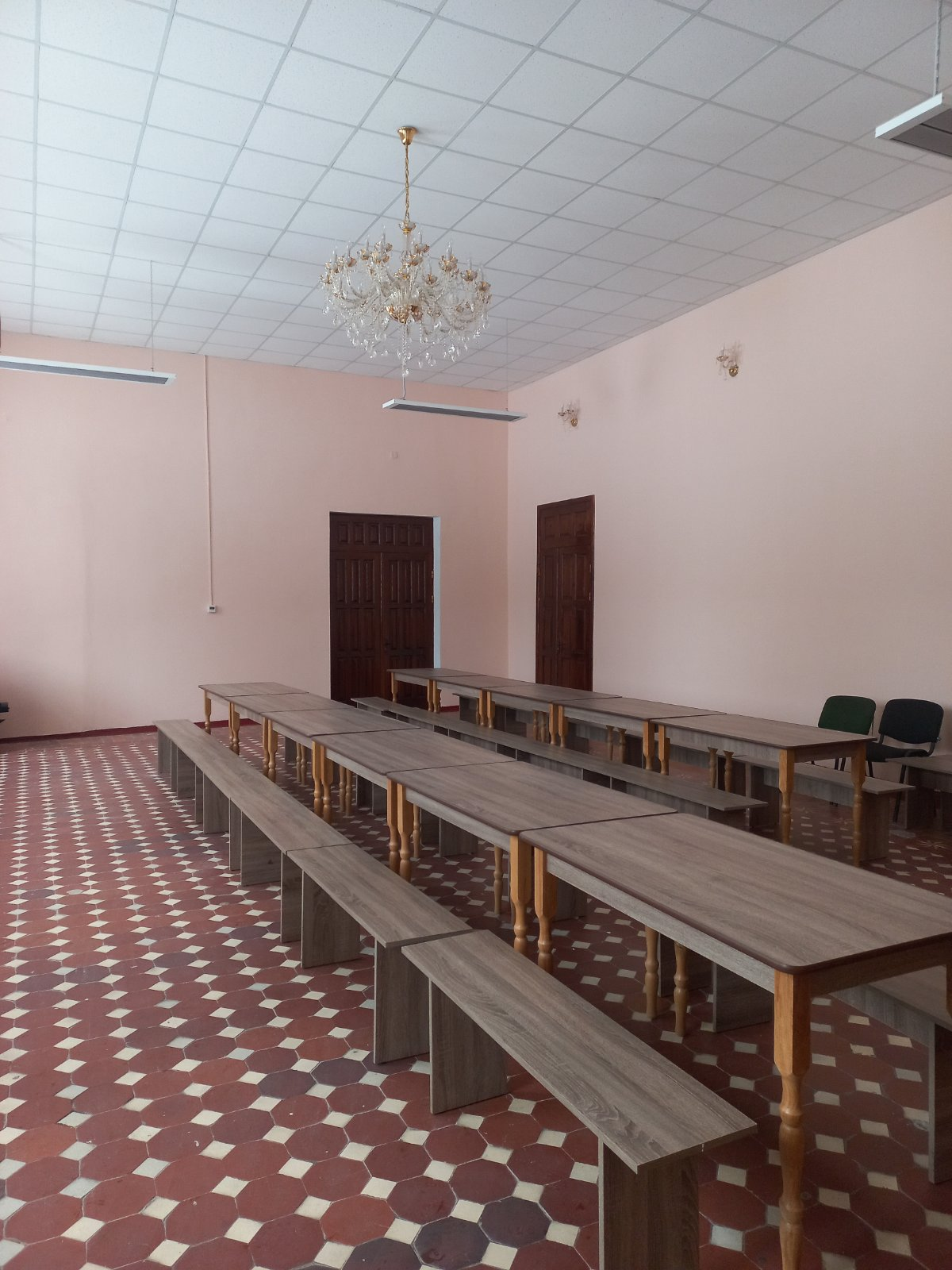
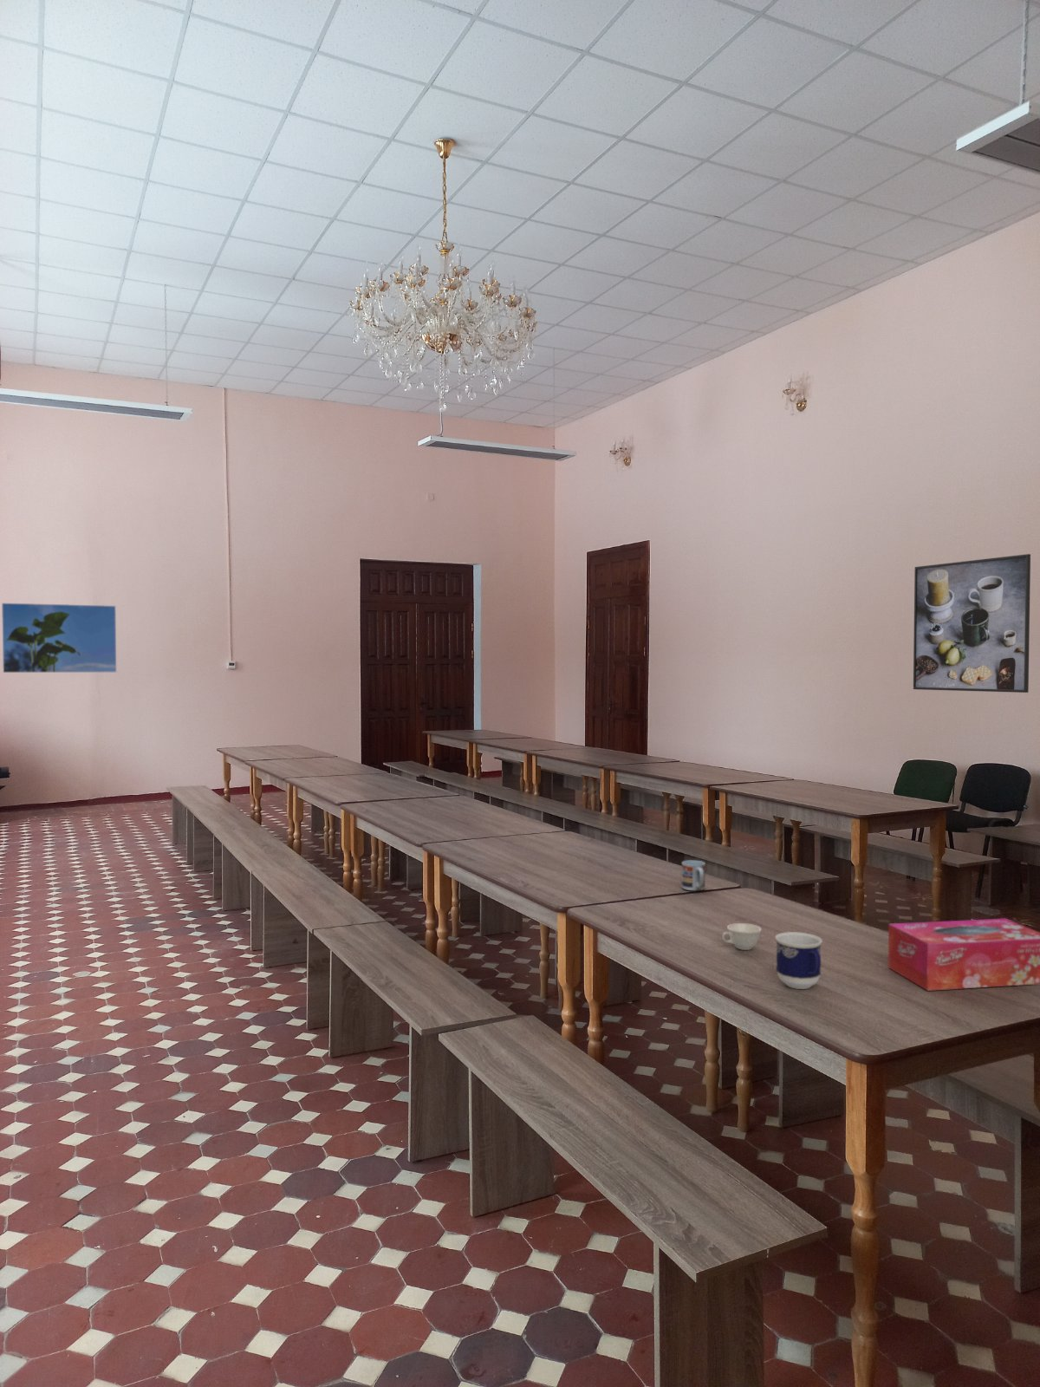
+ cup [682,860,707,891]
+ tissue box [887,918,1040,992]
+ cup [775,930,824,989]
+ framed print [912,553,1031,694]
+ teacup [721,923,763,951]
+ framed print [1,603,117,674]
